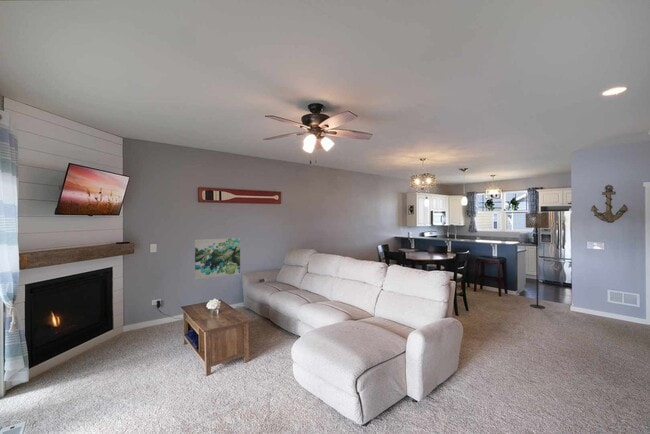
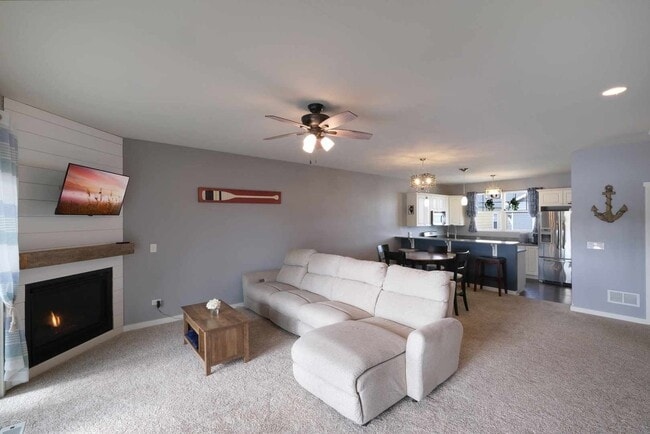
- floor lamp [525,212,549,309]
- wall art [194,237,241,281]
